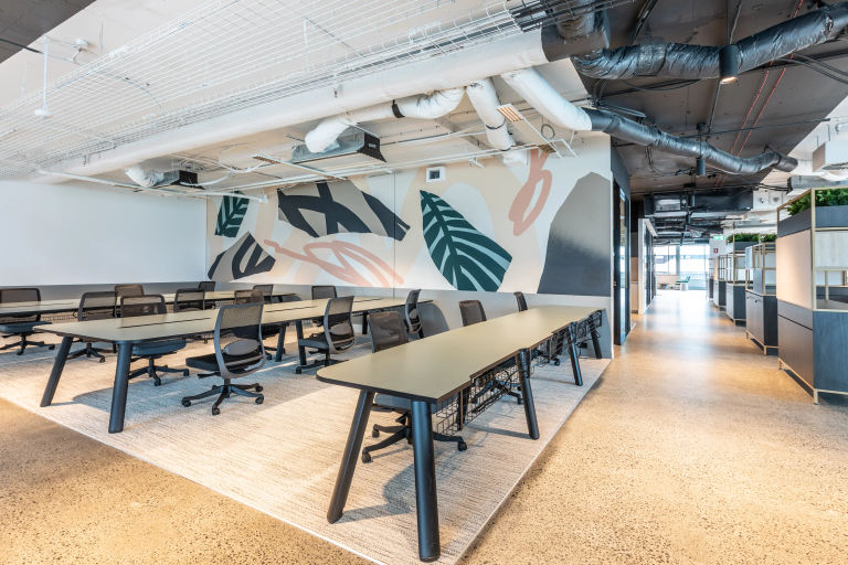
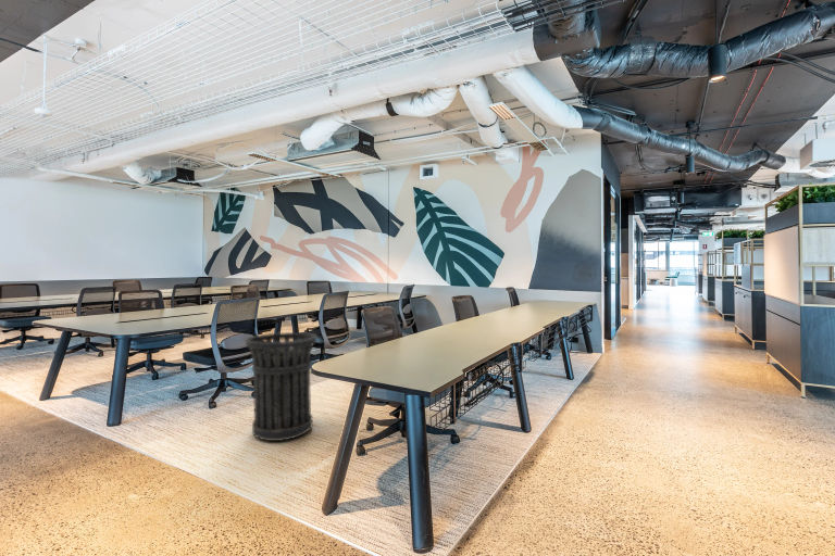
+ trash can [244,331,319,442]
